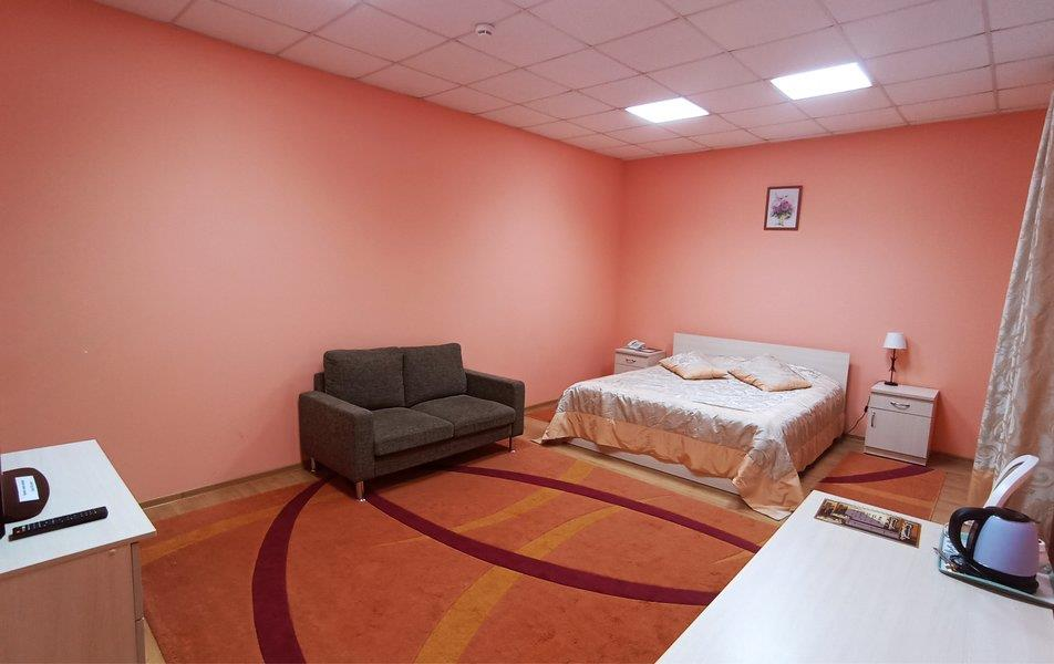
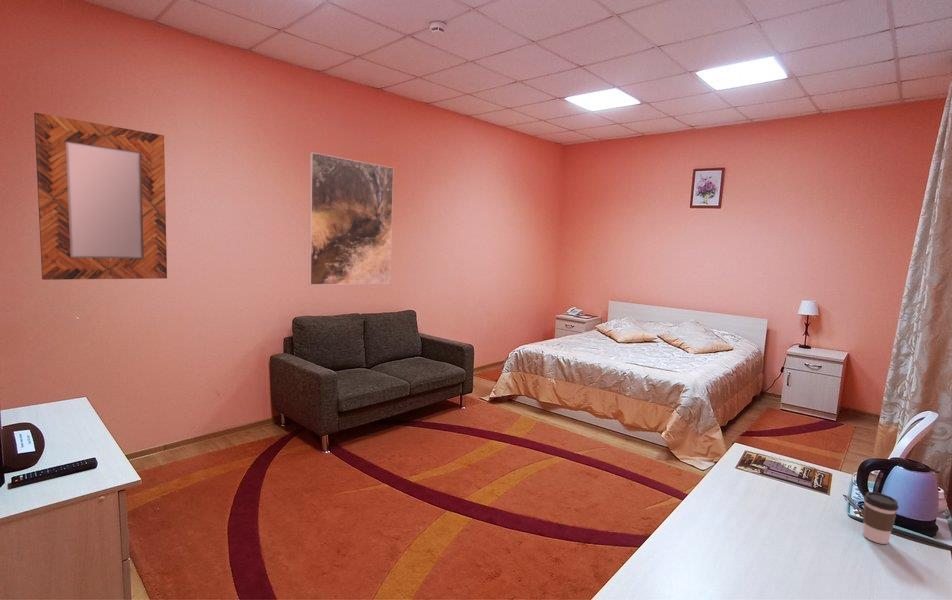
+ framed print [308,151,395,286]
+ home mirror [33,112,168,281]
+ coffee cup [862,491,900,545]
